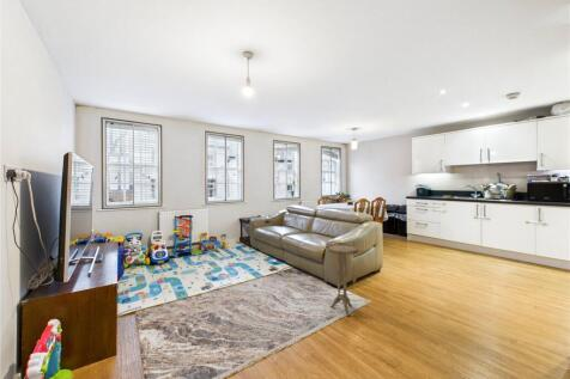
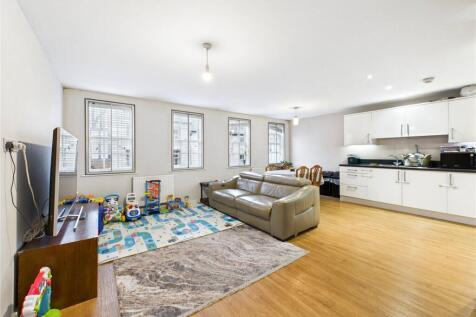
- side table [326,244,360,317]
